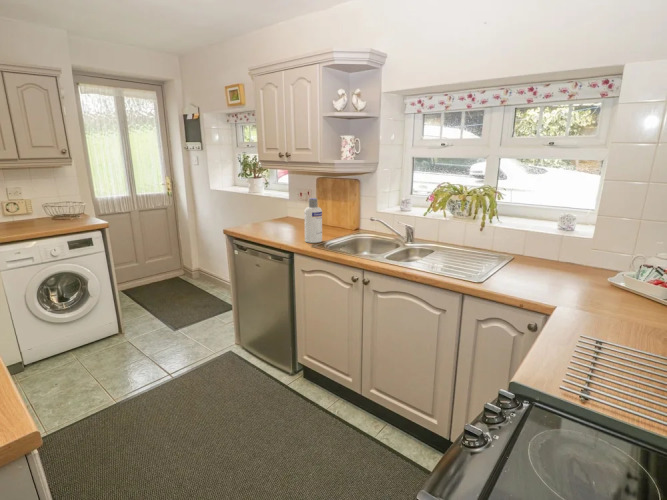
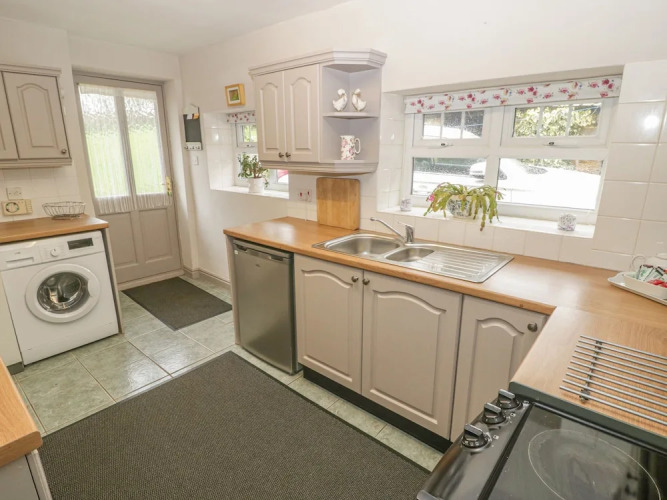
- screw cap bottle [303,197,323,244]
